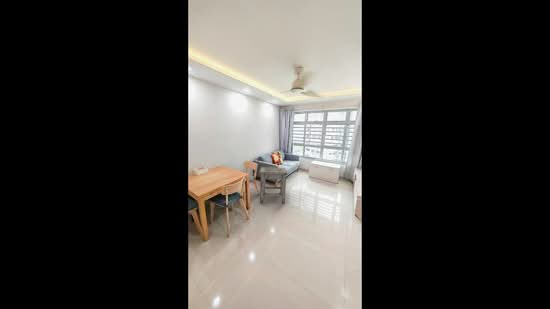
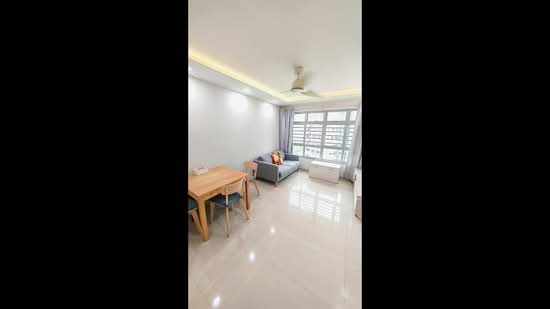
- stool [258,166,289,204]
